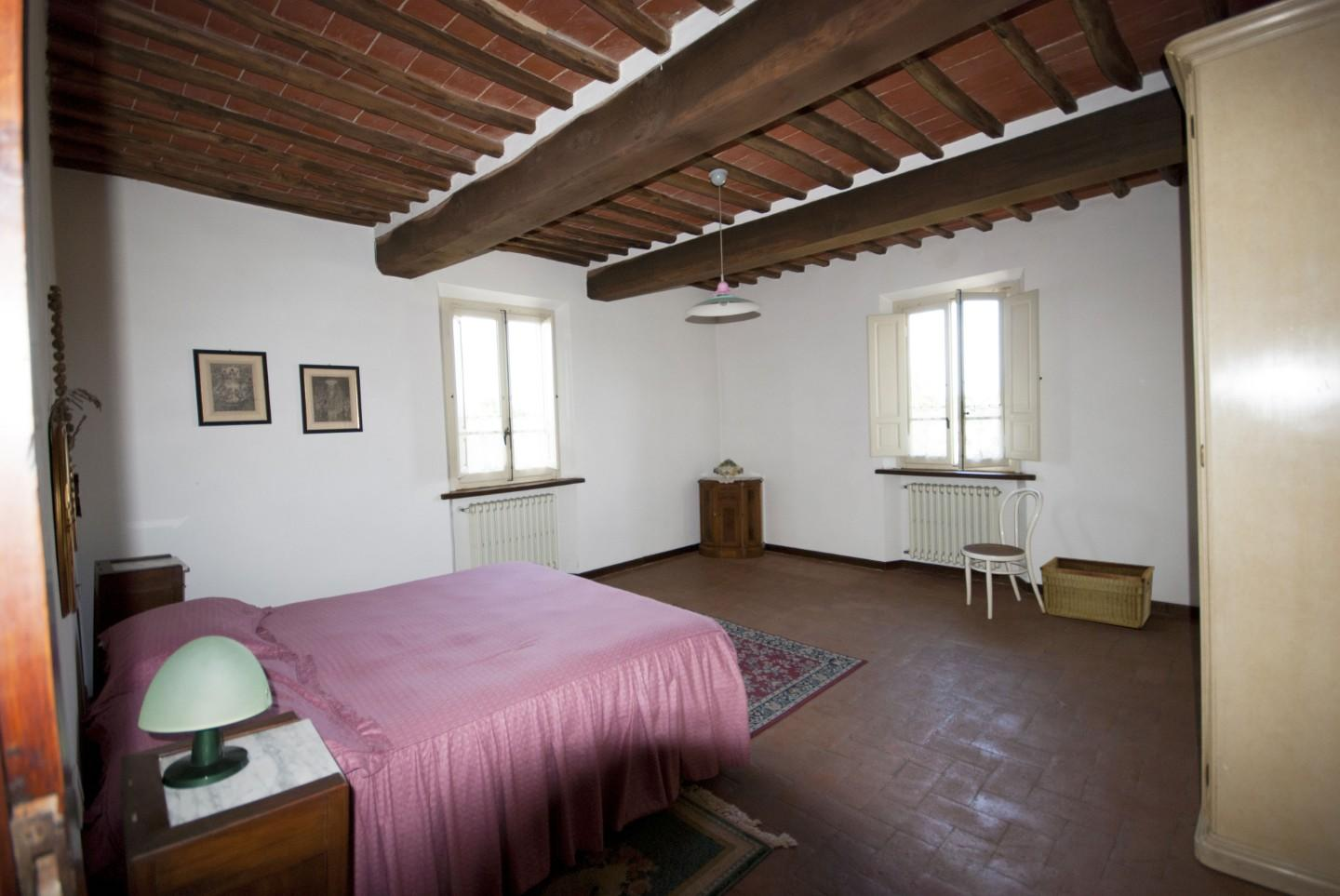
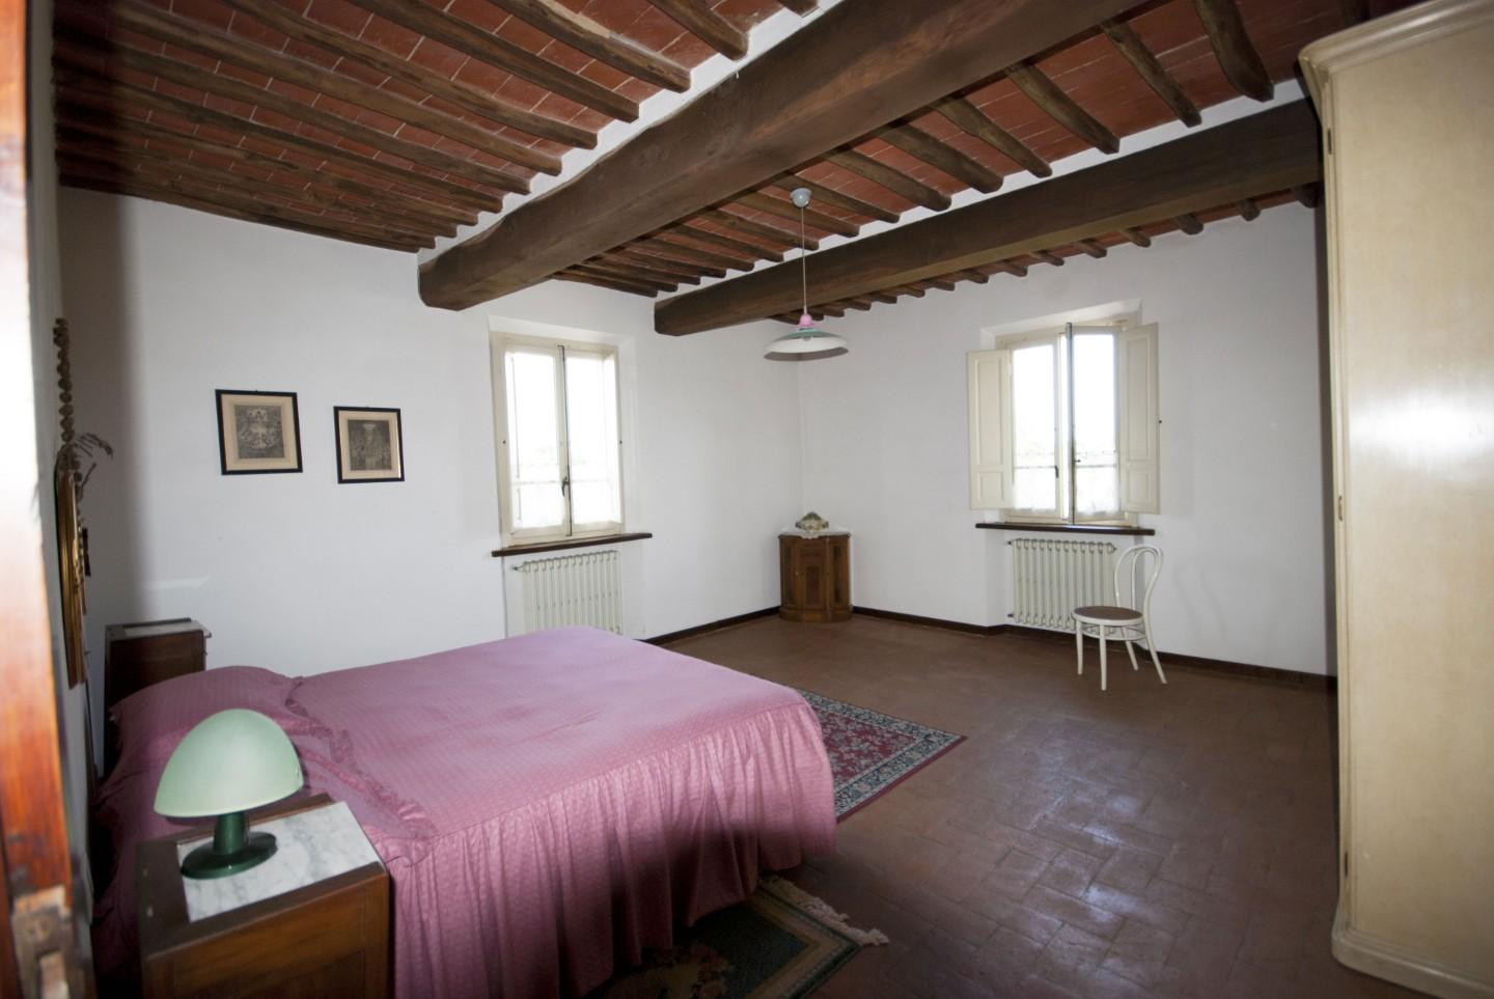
- hamper [1038,555,1156,630]
